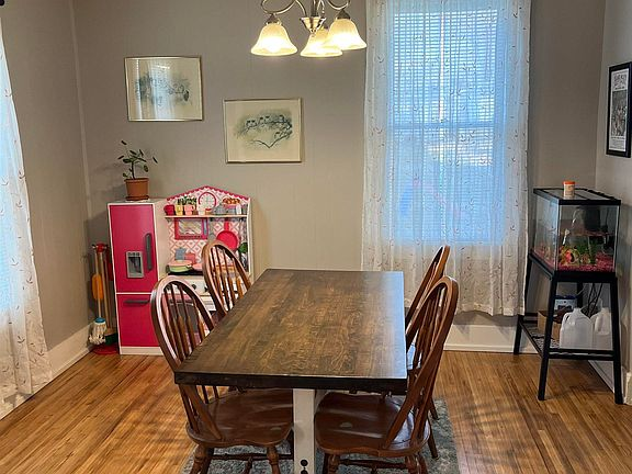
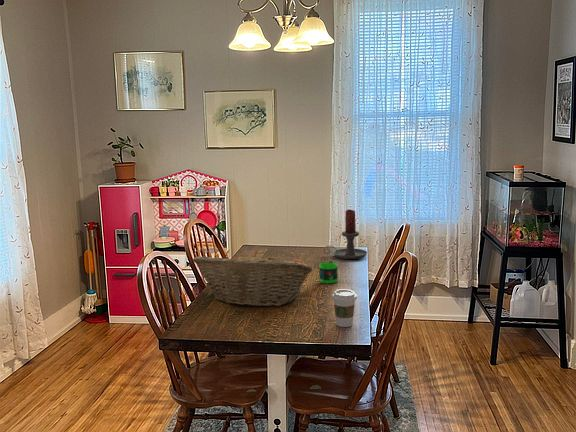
+ candle holder [323,209,368,260]
+ fruit basket [192,250,314,308]
+ coffee cup [331,288,358,328]
+ mug [318,260,339,284]
